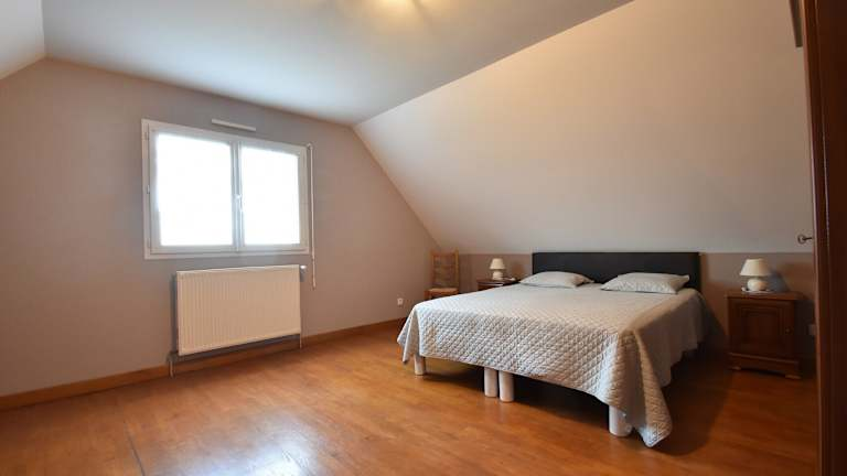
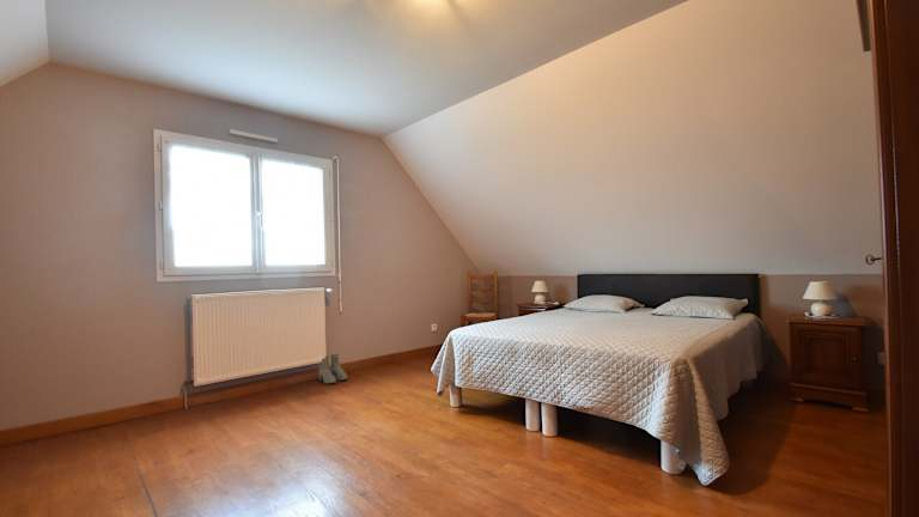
+ boots [318,353,348,385]
